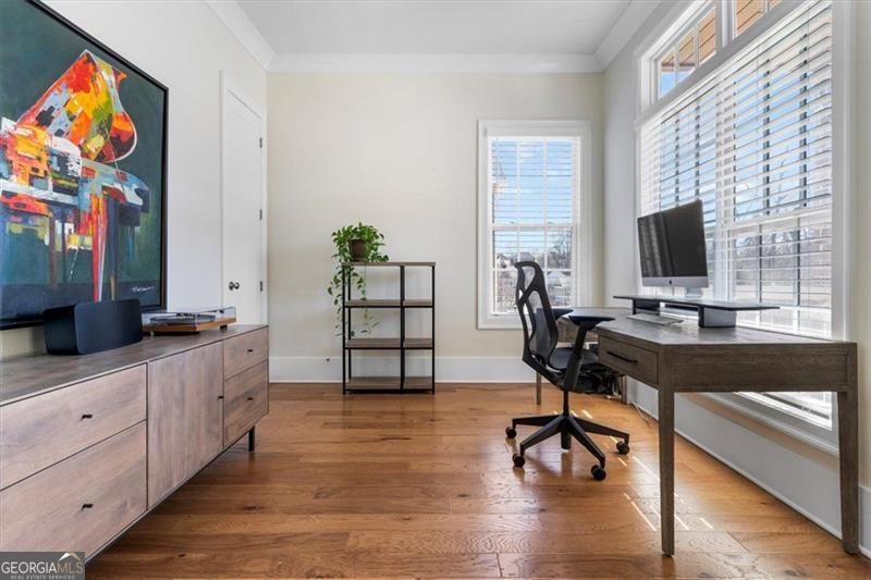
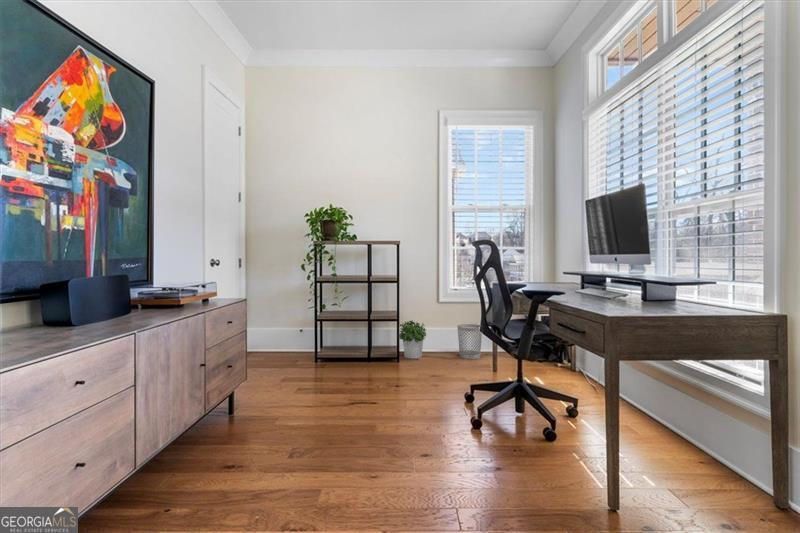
+ potted plant [398,319,428,360]
+ wastebasket [457,323,483,360]
